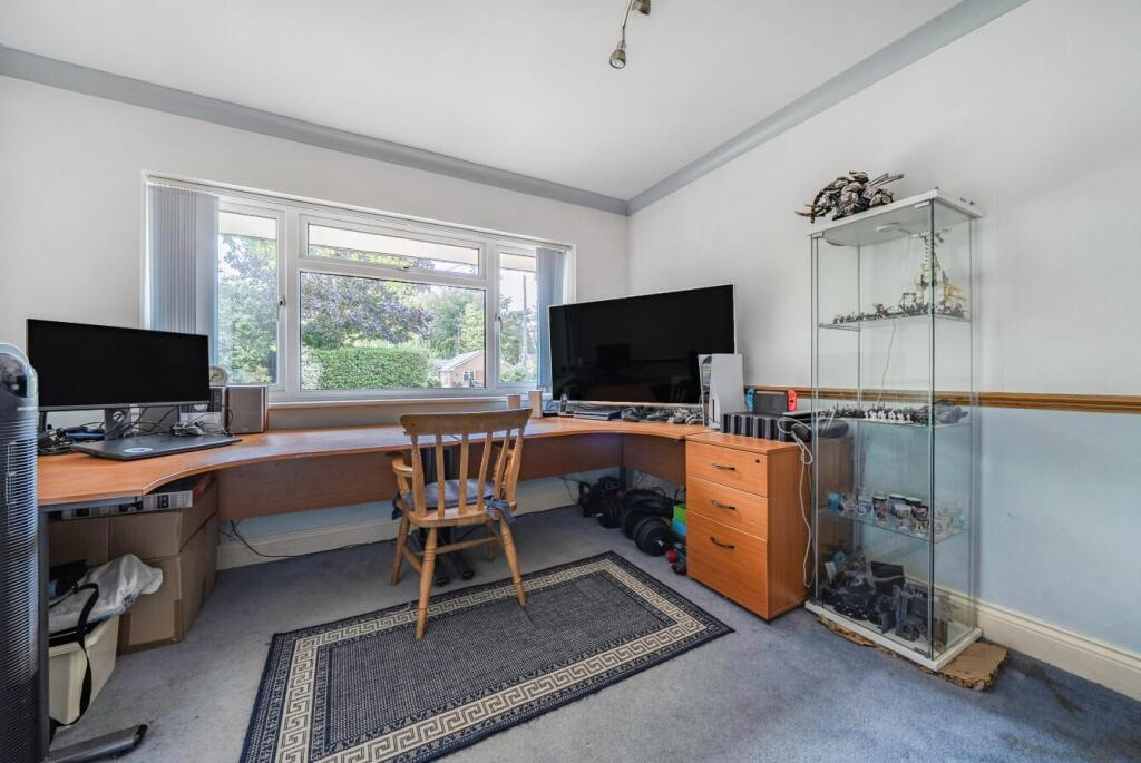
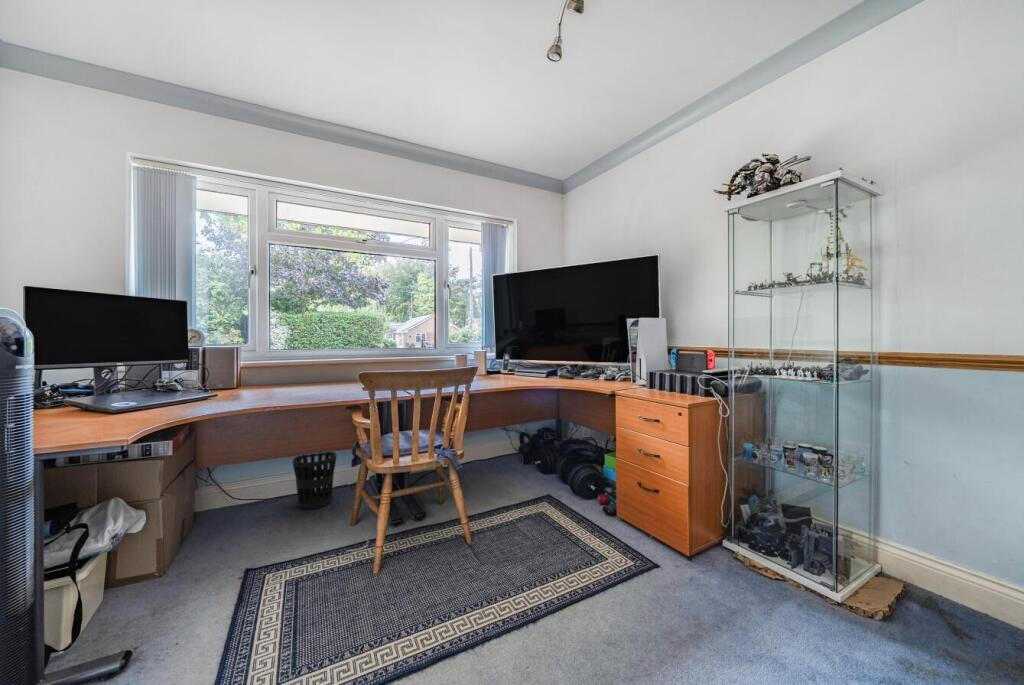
+ wastebasket [292,451,337,510]
